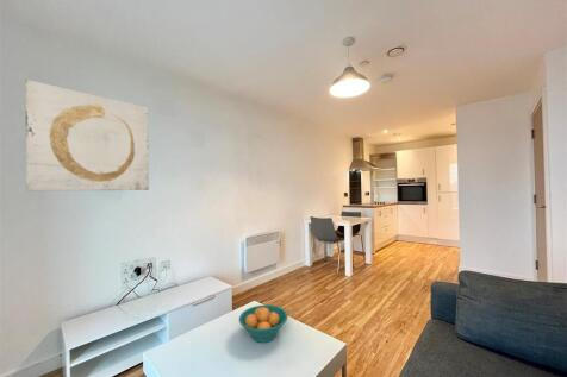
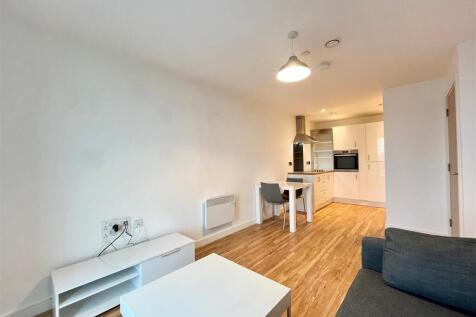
- fruit bowl [238,304,288,344]
- wall art [24,78,150,193]
